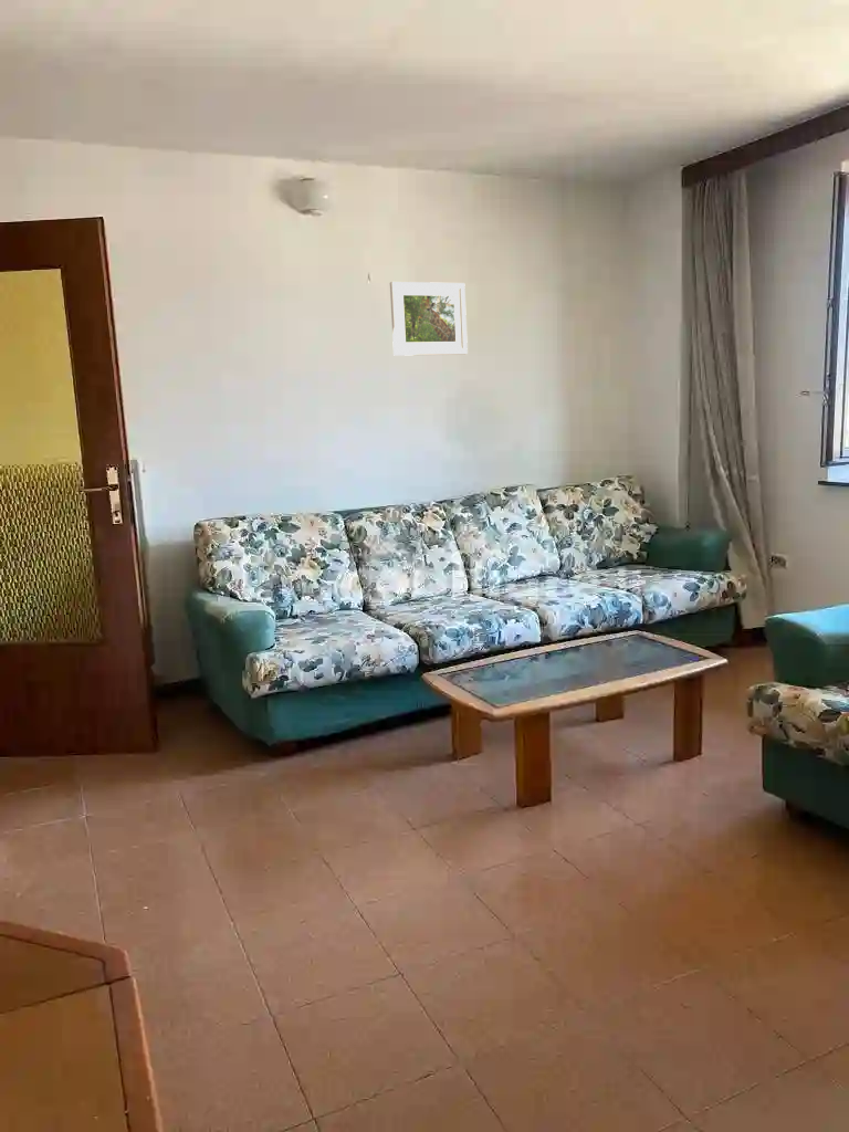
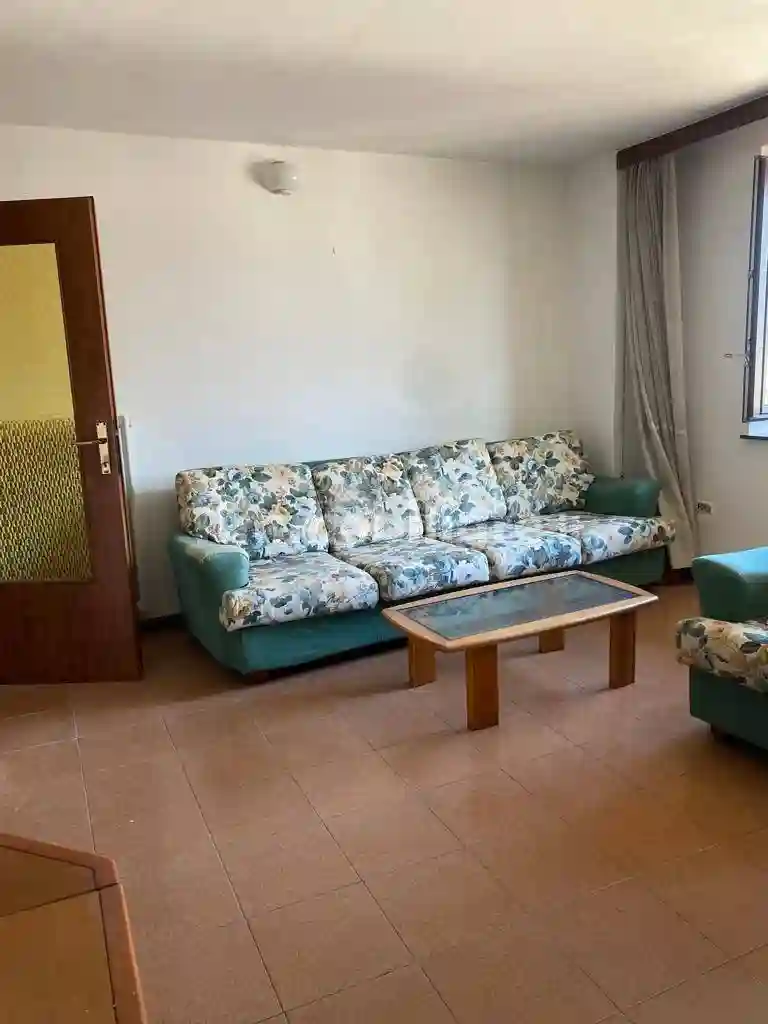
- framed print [389,281,469,357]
